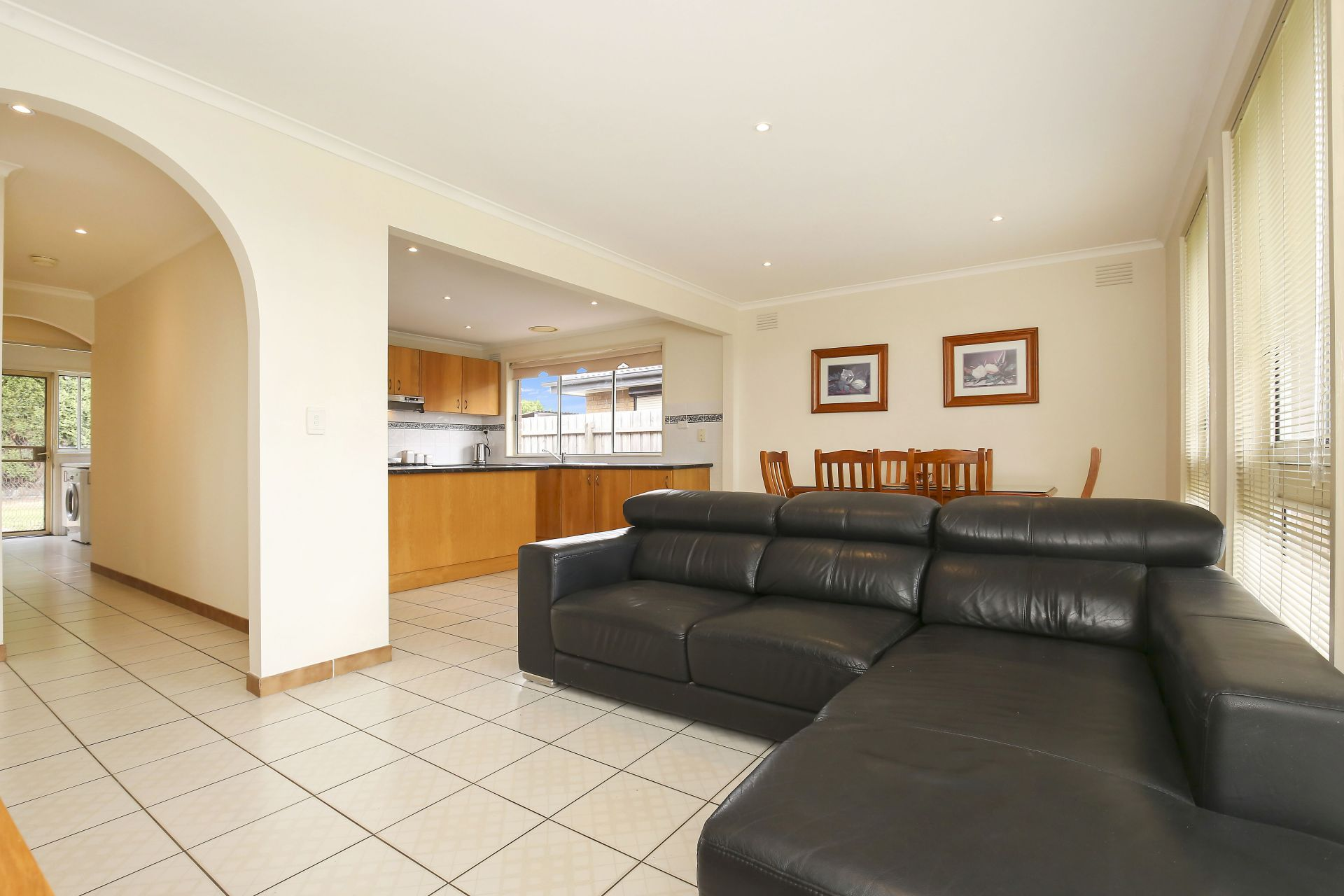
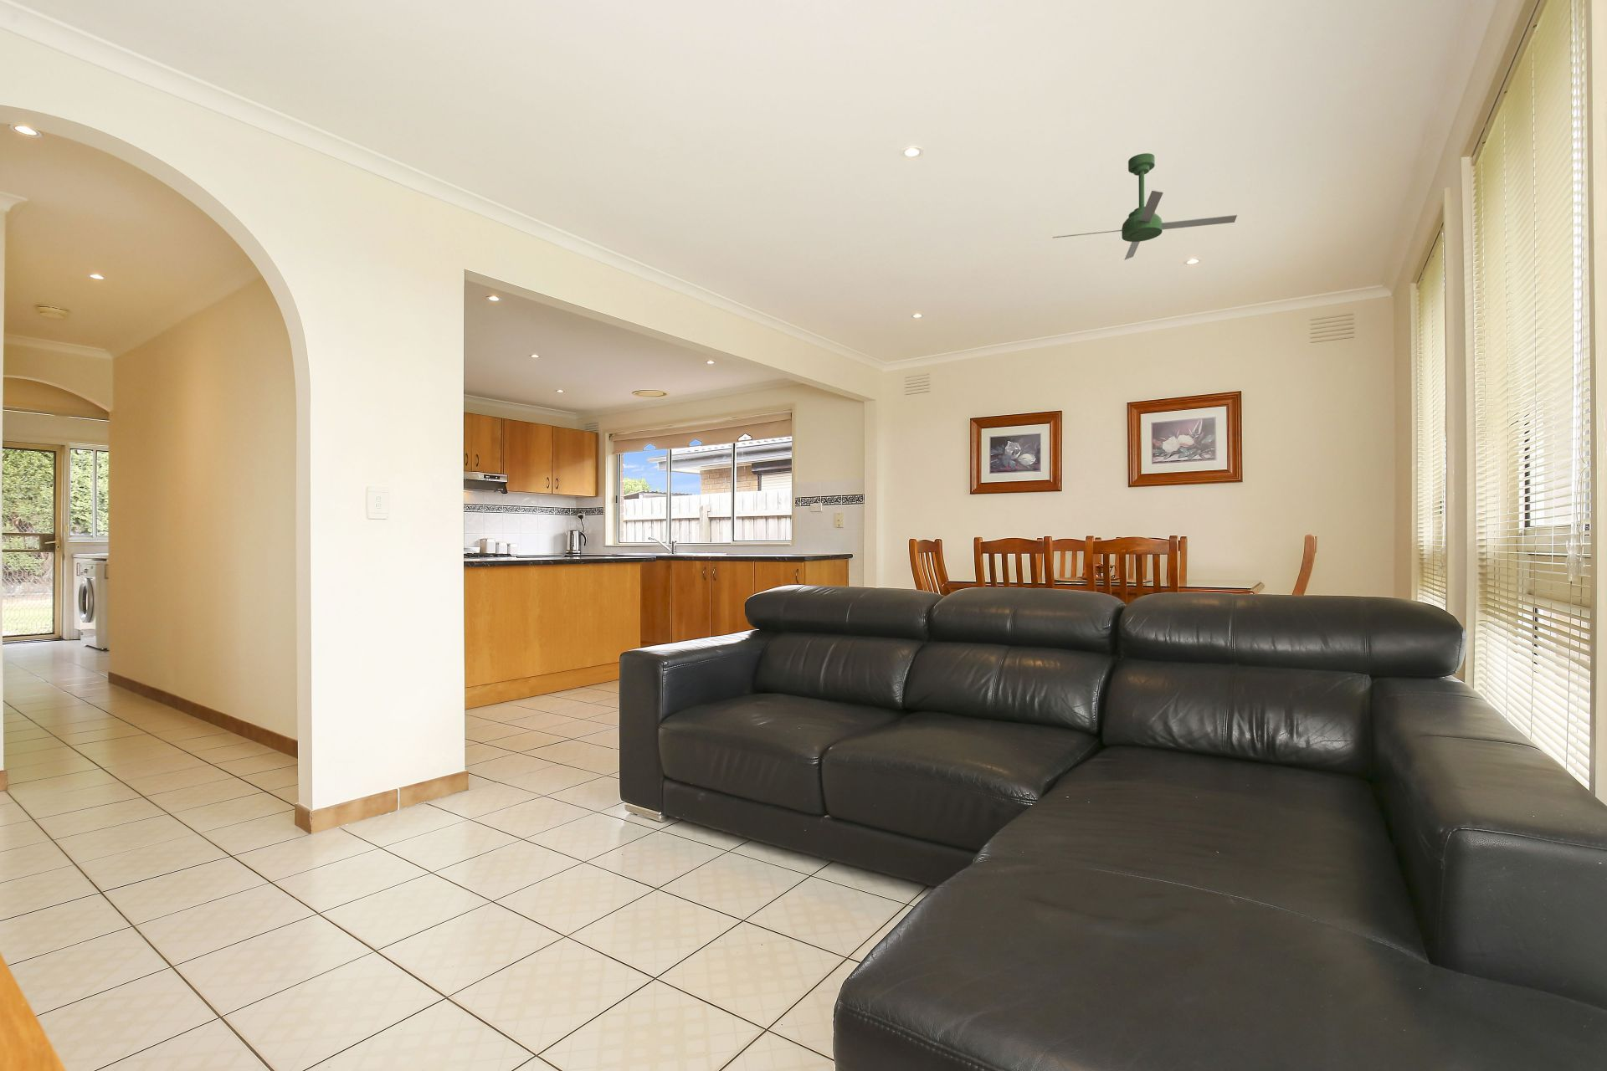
+ ceiling fan [1052,152,1238,261]
